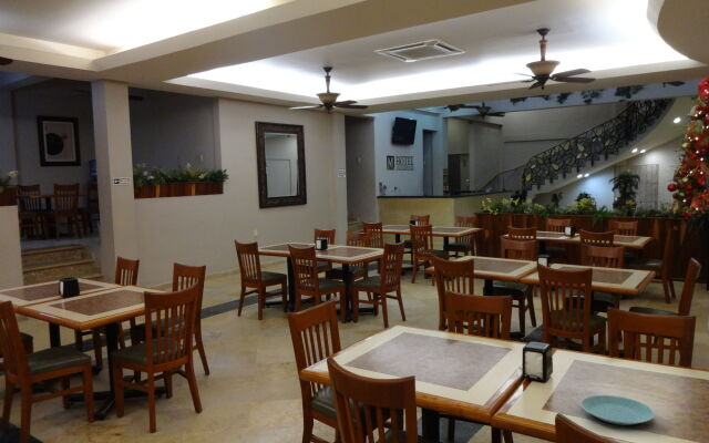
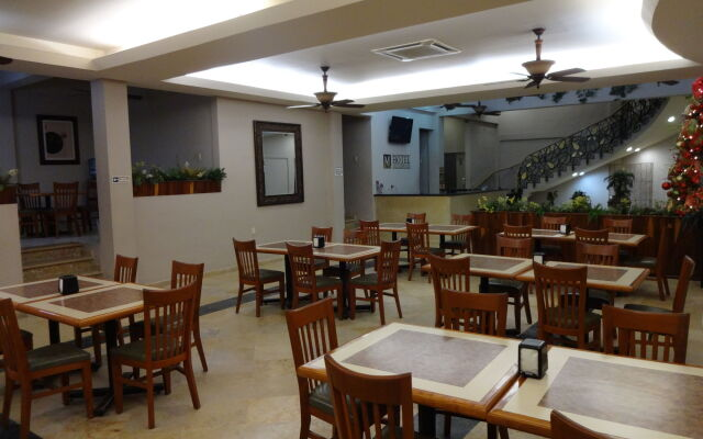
- plate [579,394,656,426]
